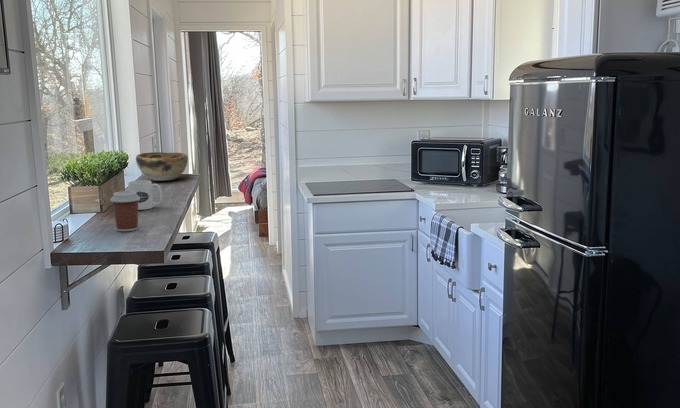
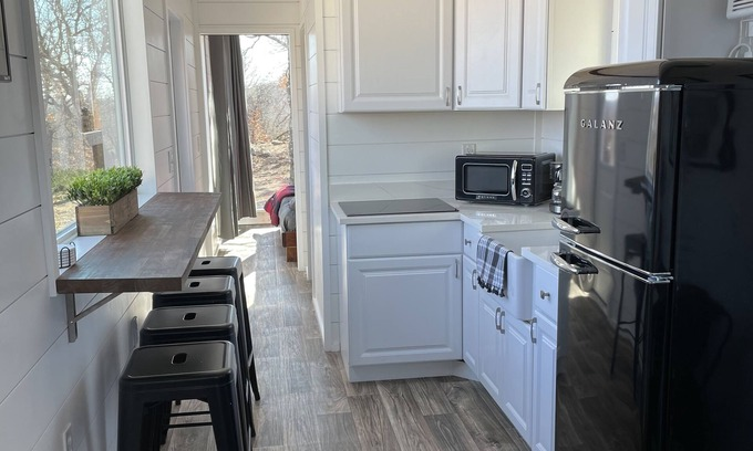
- decorative bowl [135,151,189,182]
- coffee cup [109,190,140,232]
- mug [127,179,163,211]
